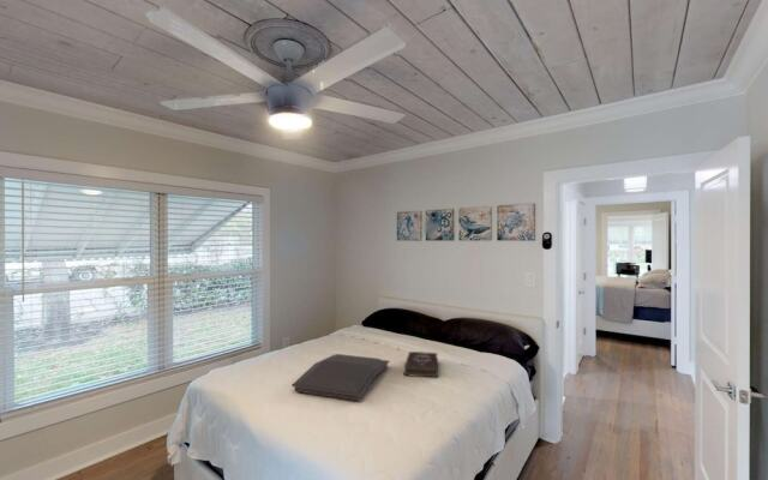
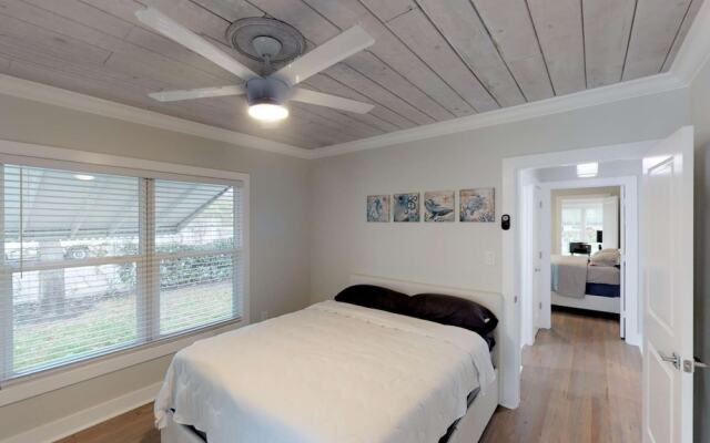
- hardback book [403,350,439,379]
- serving tray [290,353,391,402]
